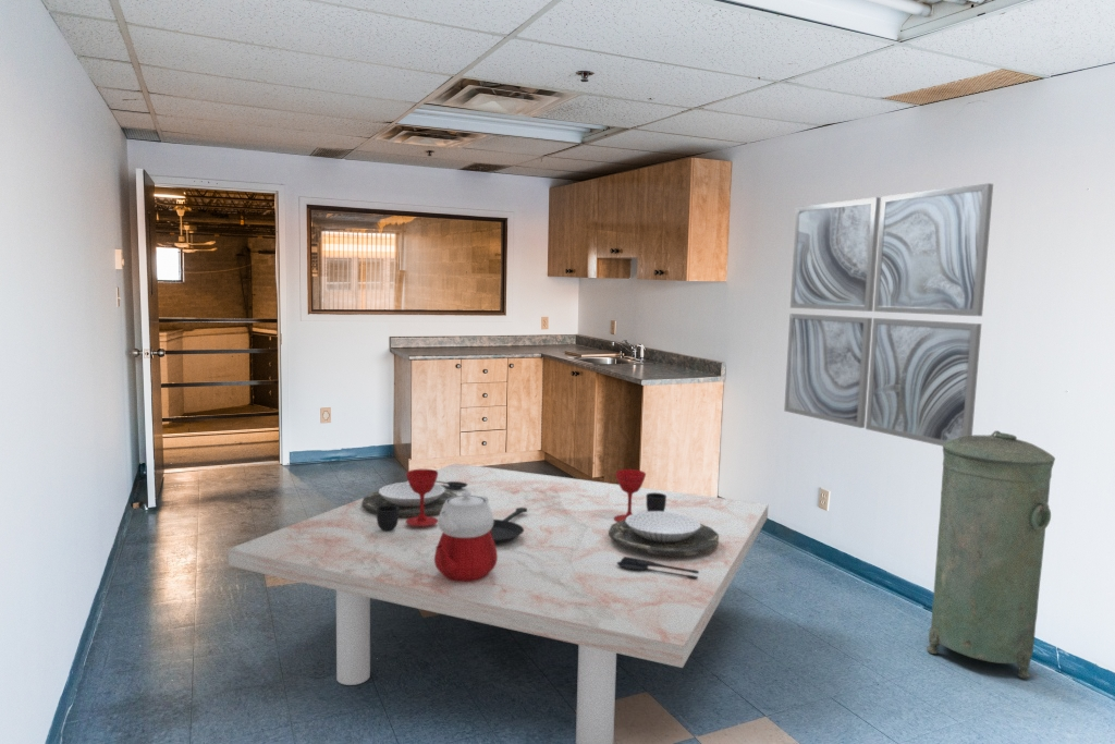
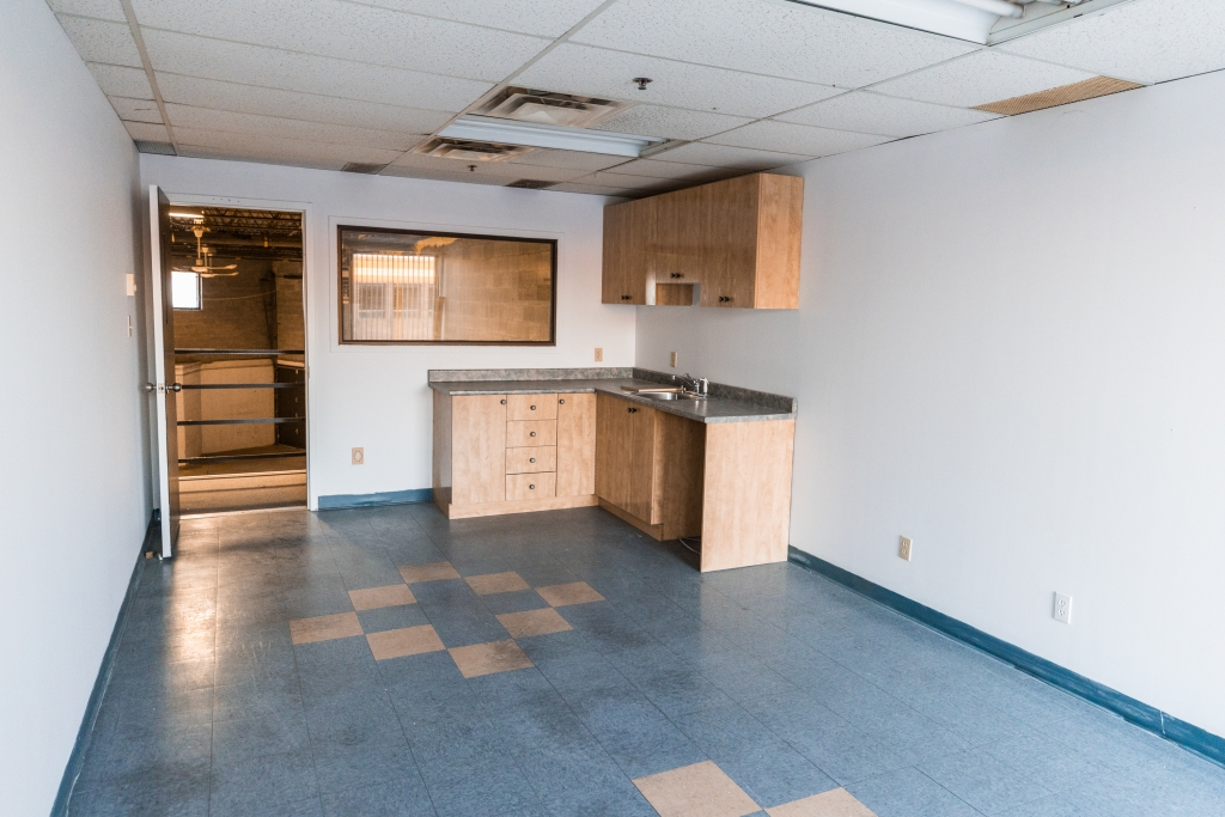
- trash can [926,429,1056,679]
- wall art [783,182,994,448]
- dining table [228,462,770,744]
